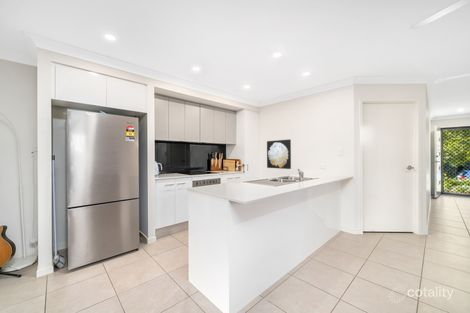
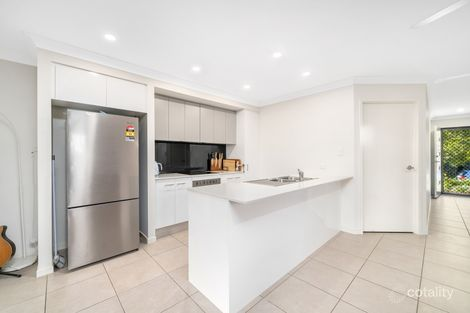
- wall art [266,138,292,170]
